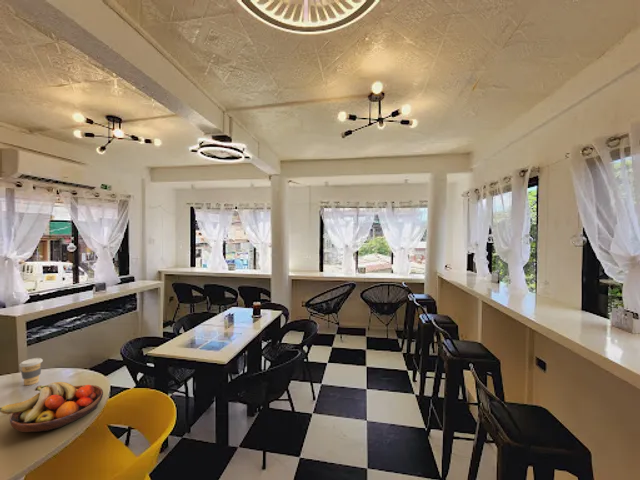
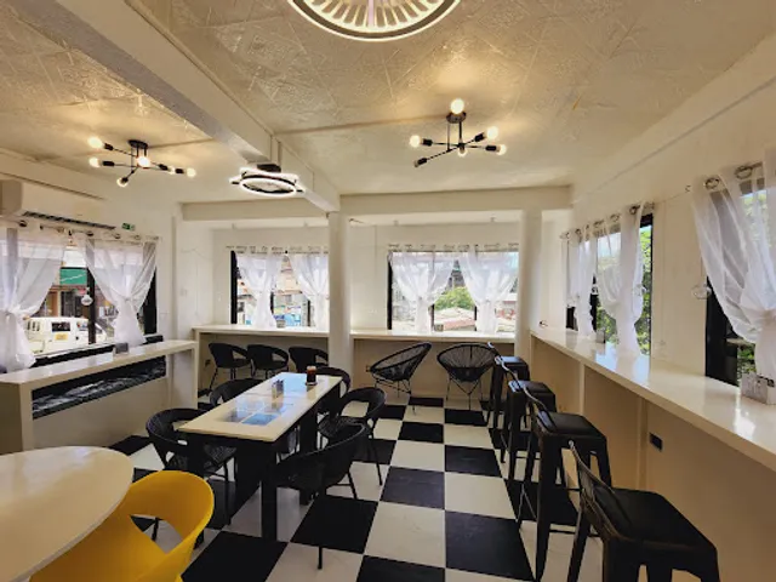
- fruit bowl [0,381,104,433]
- coffee cup [18,357,44,386]
